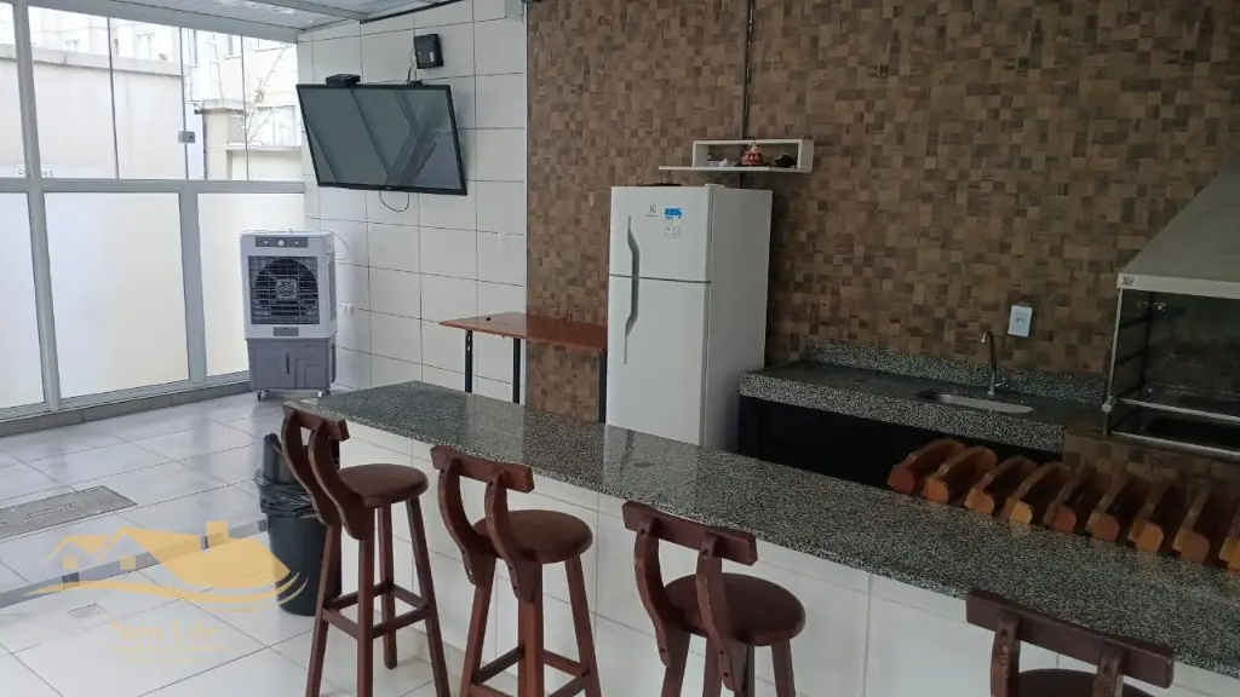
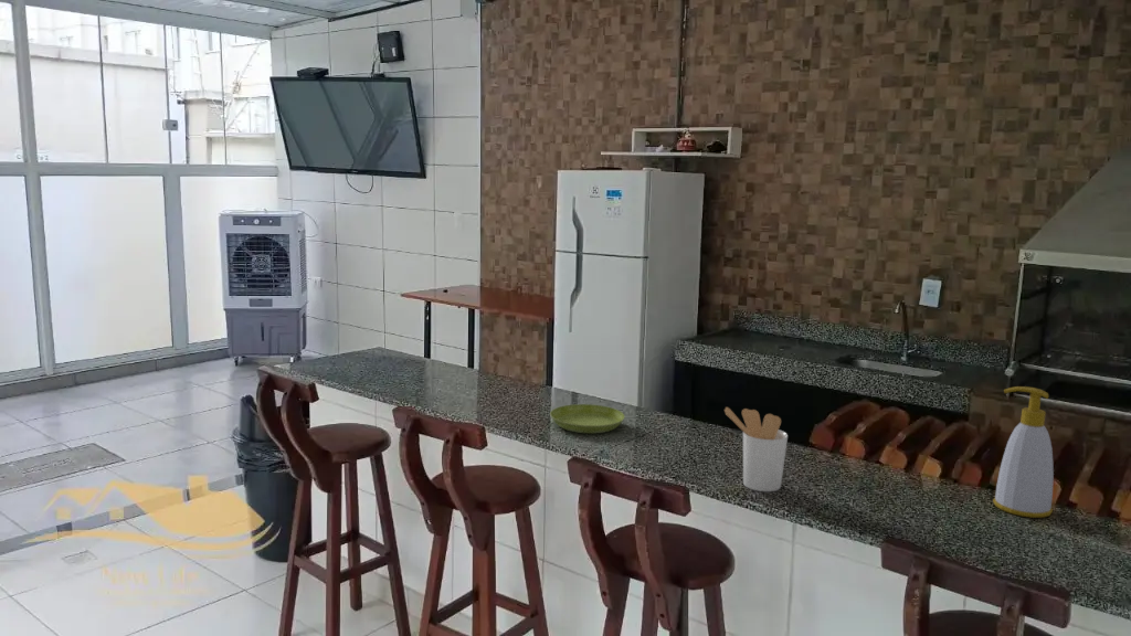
+ soap bottle [992,385,1055,519]
+ utensil holder [723,406,789,492]
+ saucer [549,403,626,435]
